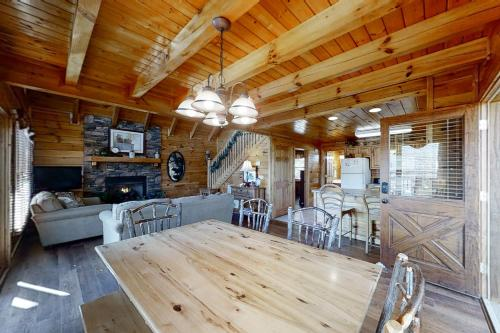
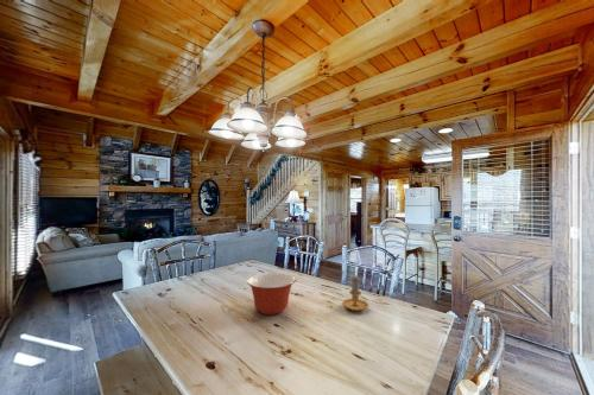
+ mixing bowl [246,272,296,316]
+ candle [341,275,369,312]
